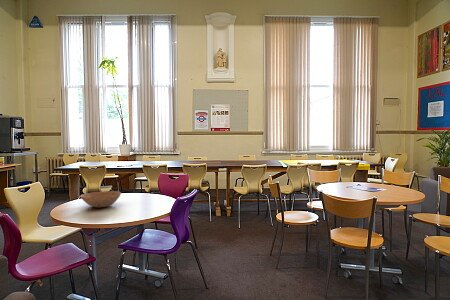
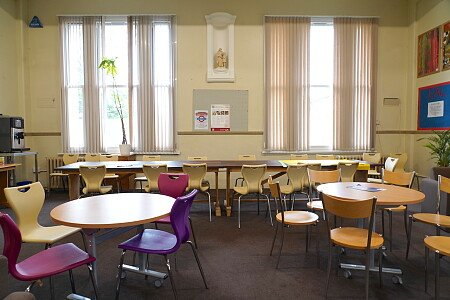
- bowl [80,190,122,208]
